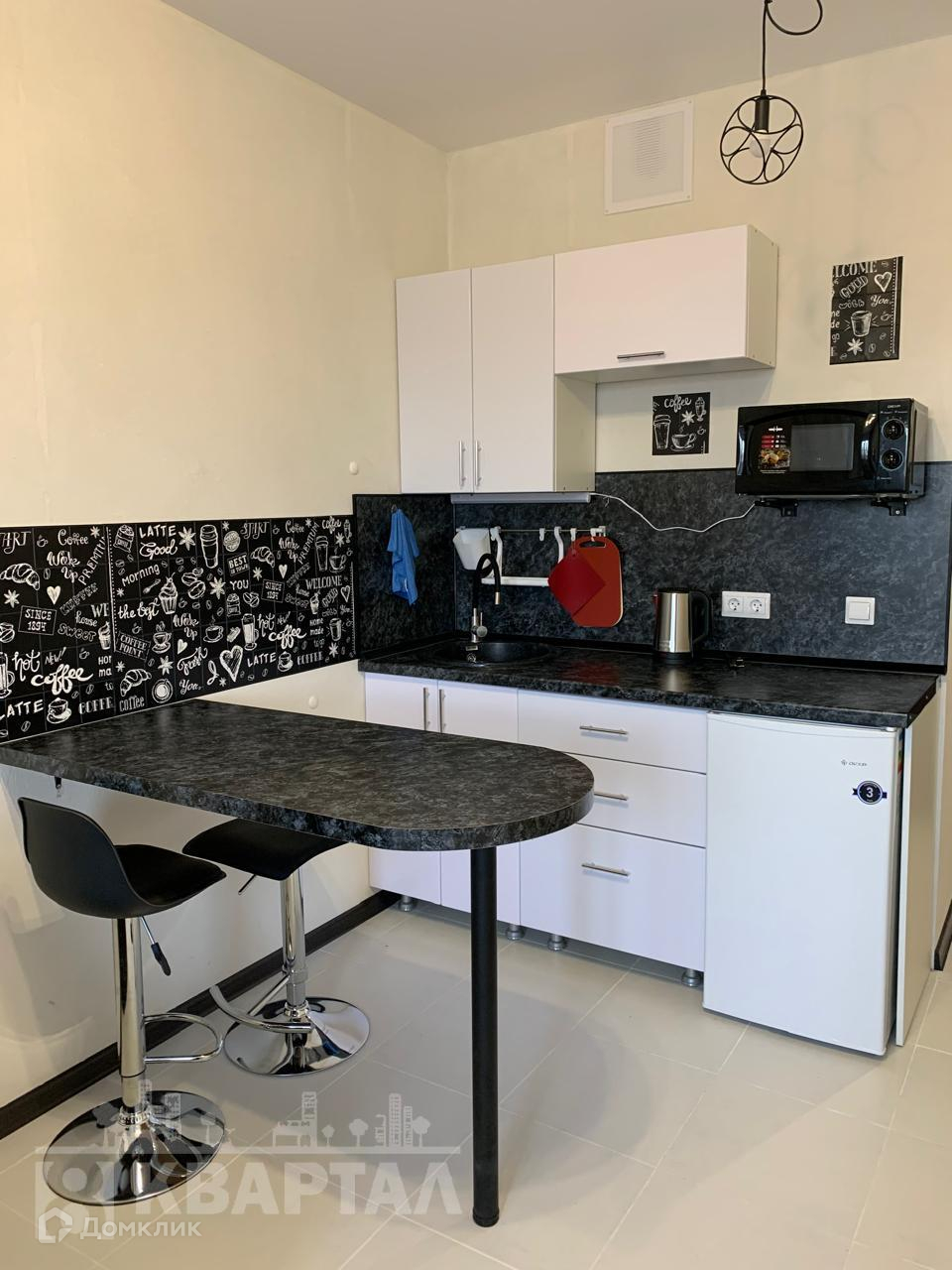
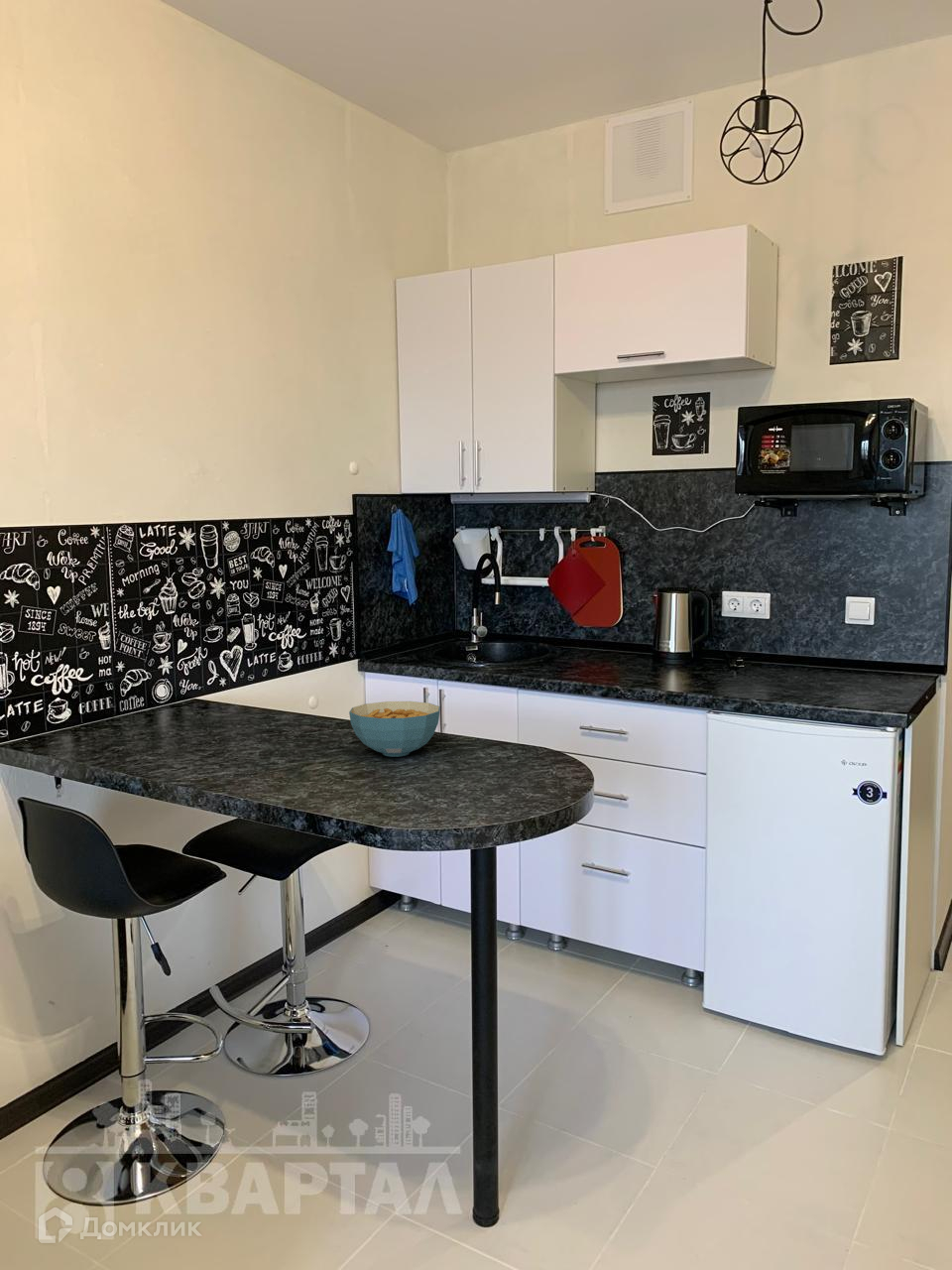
+ cereal bowl [348,700,441,758]
